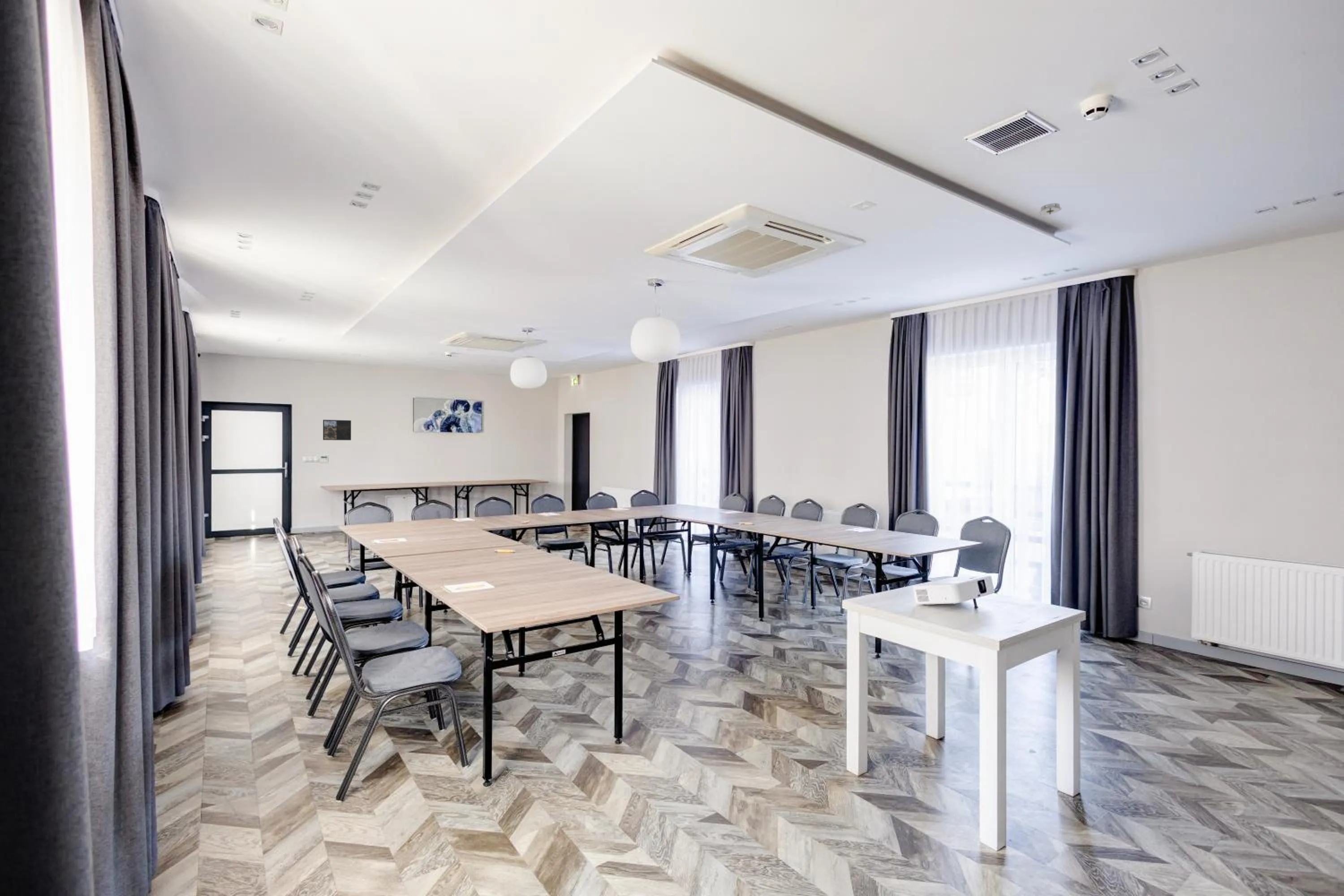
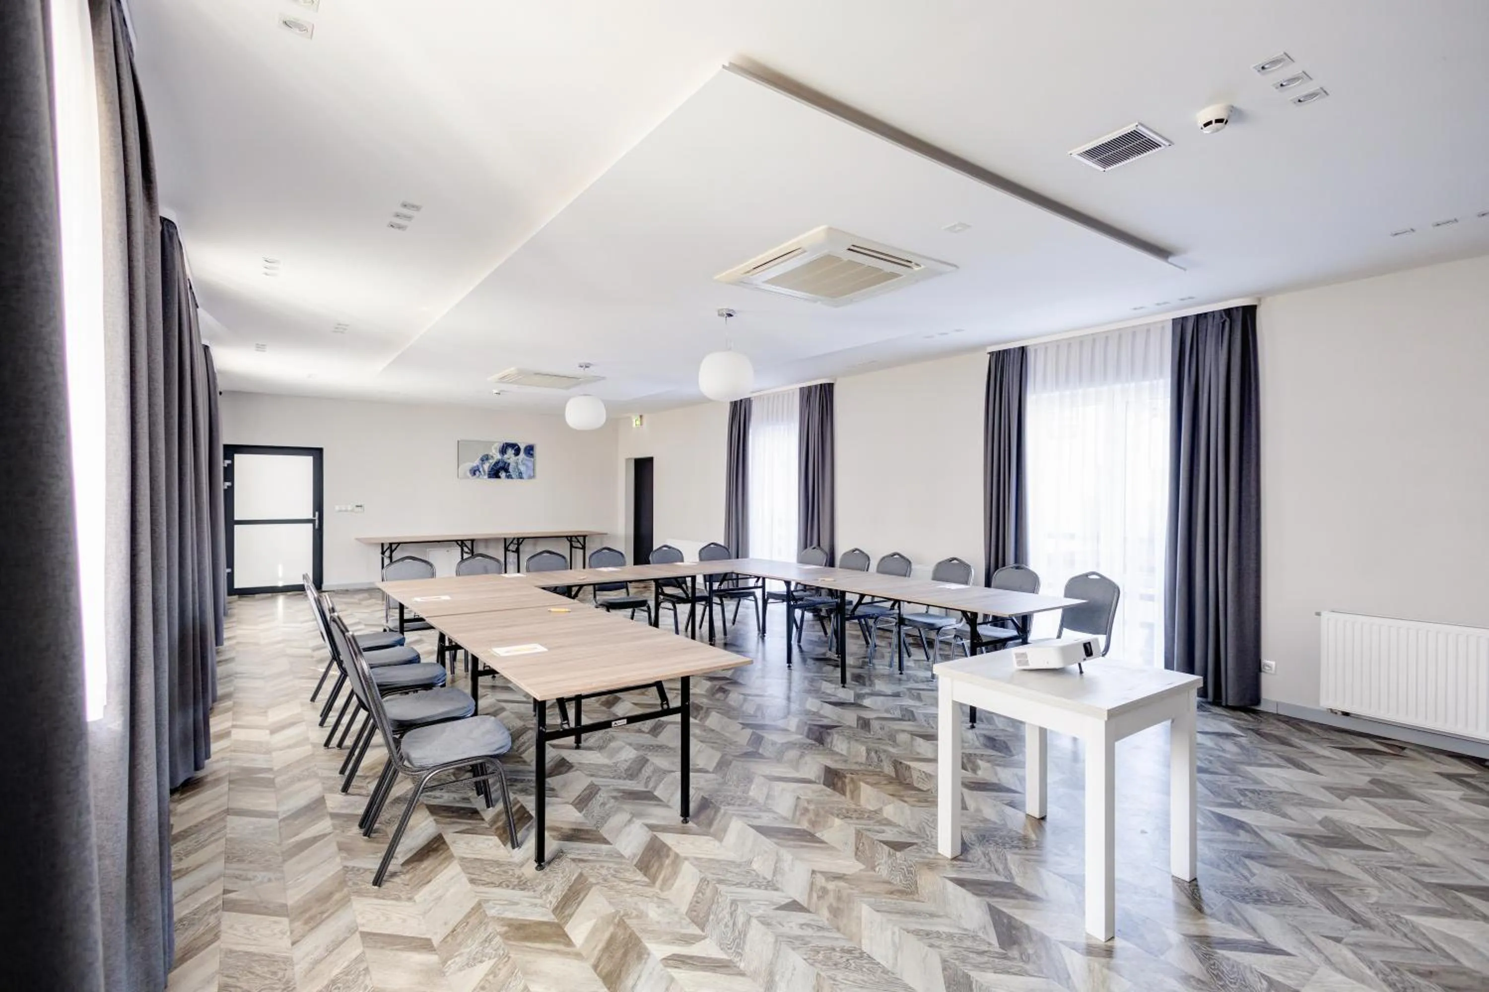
- smoke detector [1037,202,1063,217]
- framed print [323,419,352,441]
